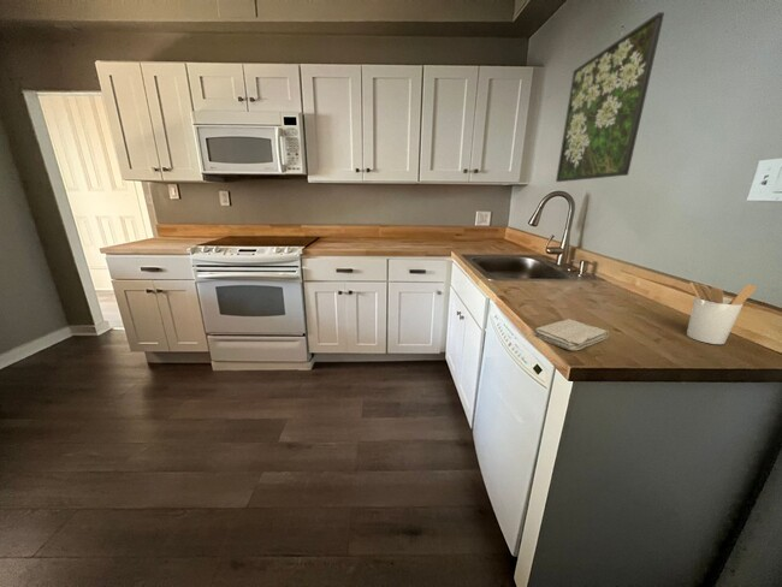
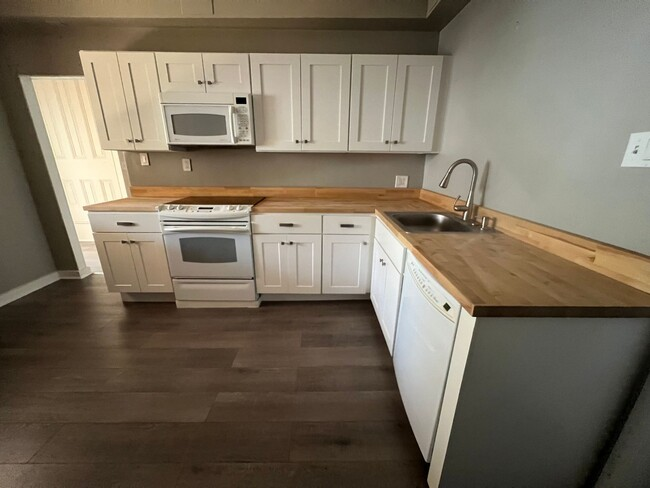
- washcloth [533,318,610,351]
- utensil holder [686,281,757,345]
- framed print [555,11,665,183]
